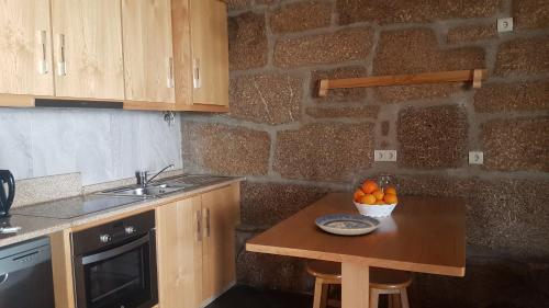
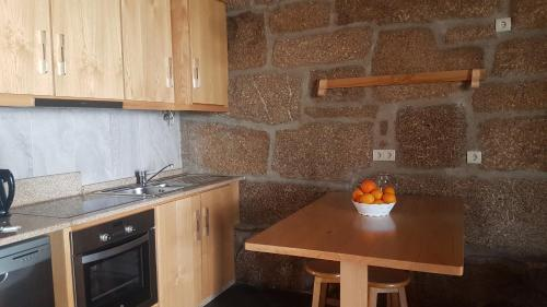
- plate [314,214,382,236]
